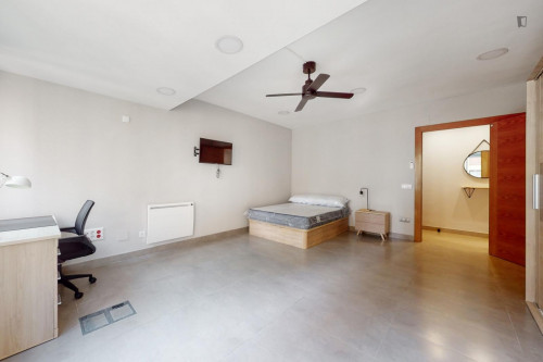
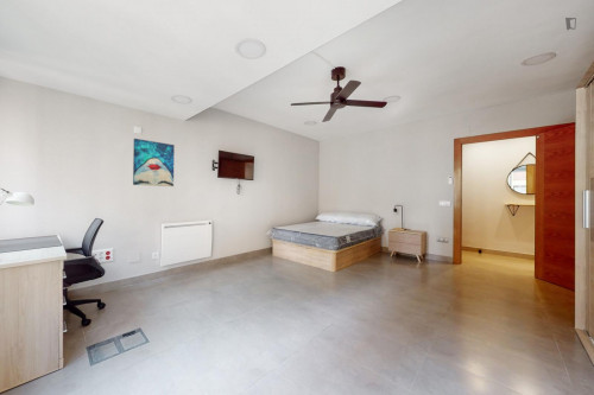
+ wall art [132,138,176,187]
